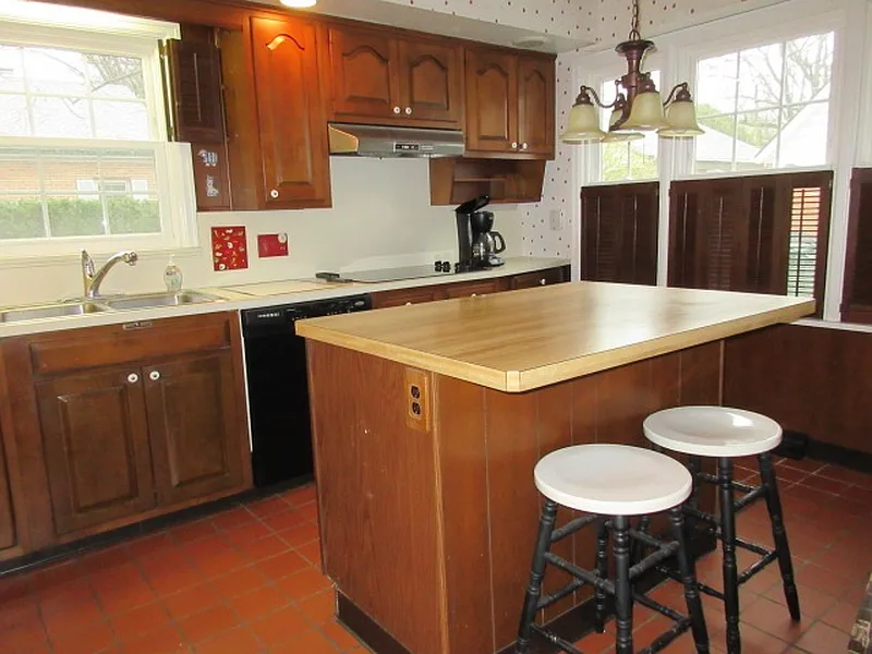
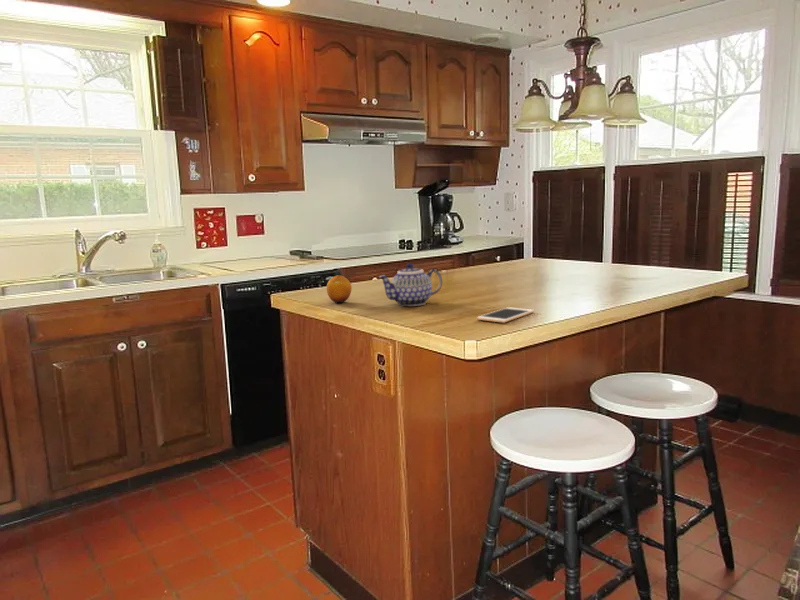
+ cell phone [476,306,536,324]
+ teapot [378,262,443,307]
+ fruit [325,274,353,304]
